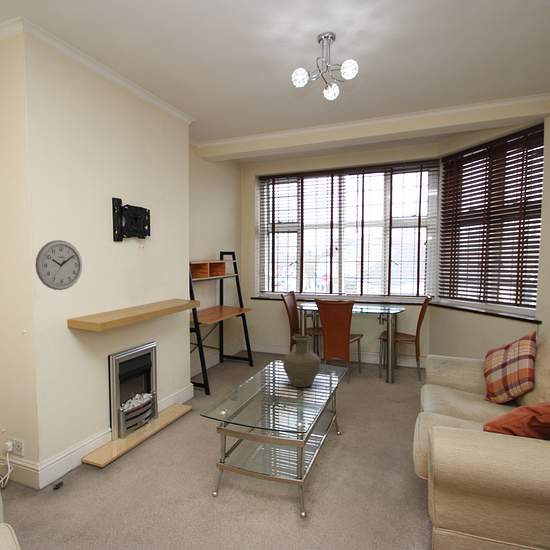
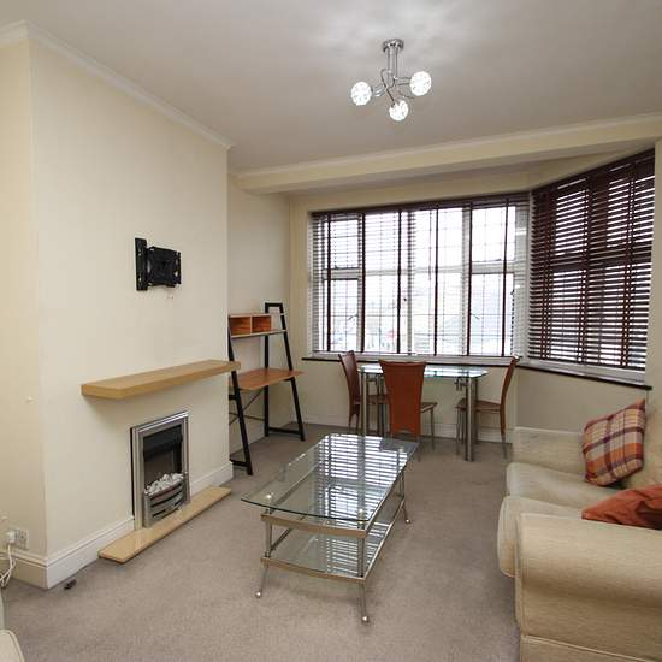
- wall clock [34,239,83,291]
- vase [282,335,321,388]
